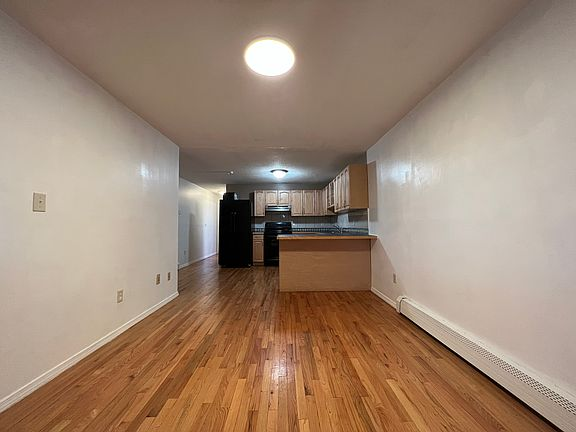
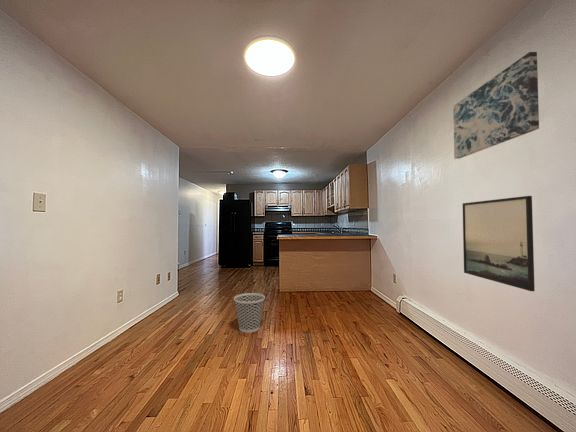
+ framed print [462,195,536,292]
+ wall art [452,51,540,160]
+ wastebasket [233,292,266,333]
